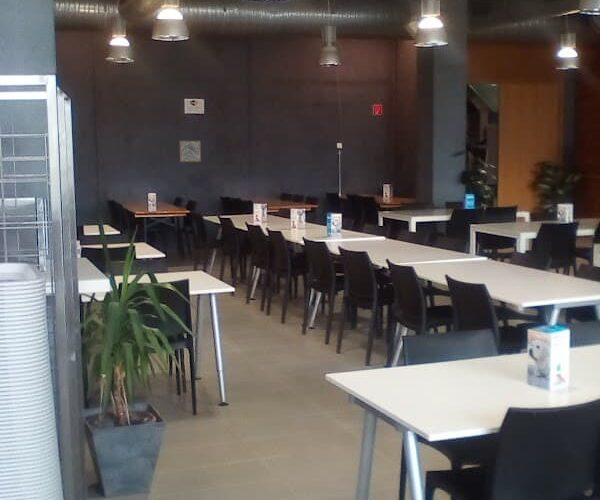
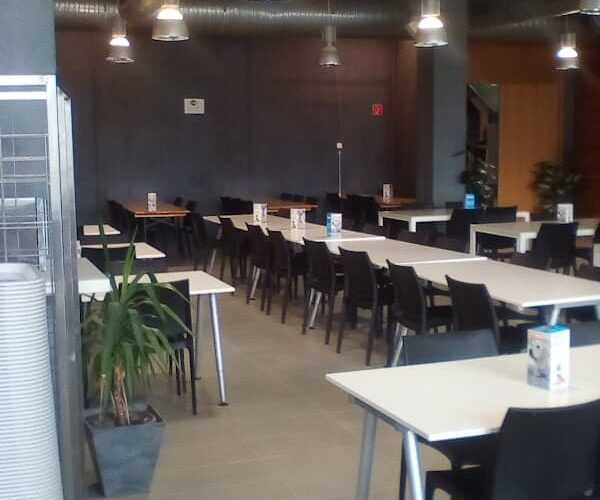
- wall art [179,140,202,163]
